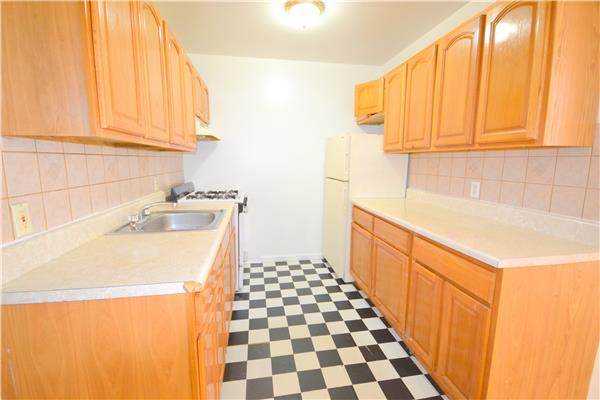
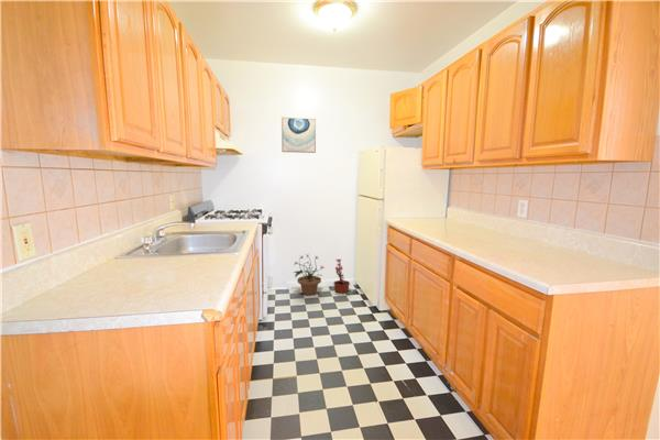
+ wall art [280,116,317,154]
+ potted plant [293,254,326,296]
+ potted plant [332,257,355,294]
